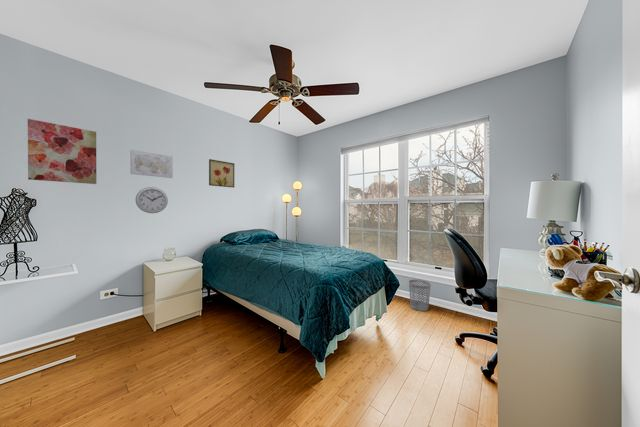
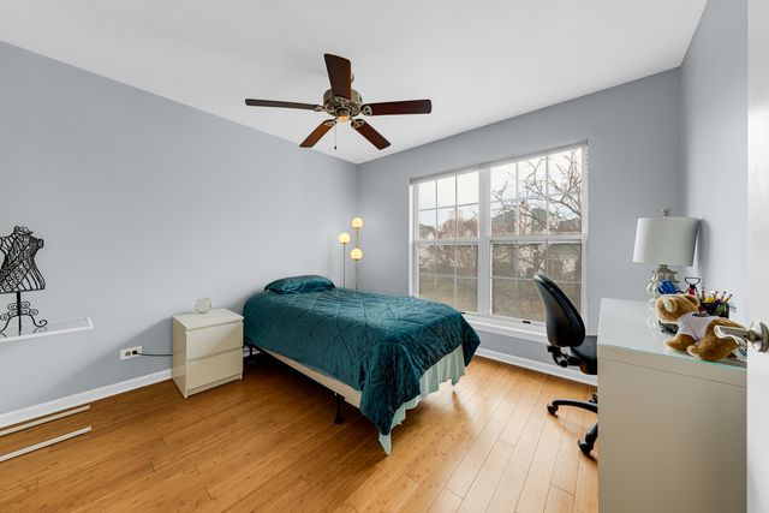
- wall art [27,118,97,185]
- wall clock [134,186,169,214]
- wall art [129,149,174,179]
- wall art [208,158,235,189]
- wastebasket [408,279,432,312]
